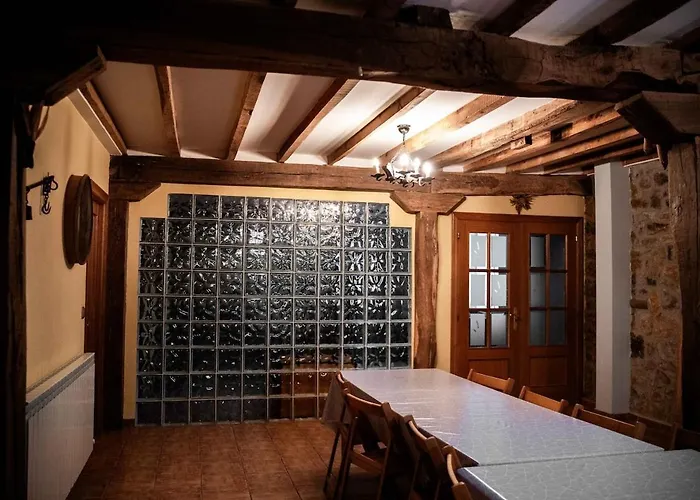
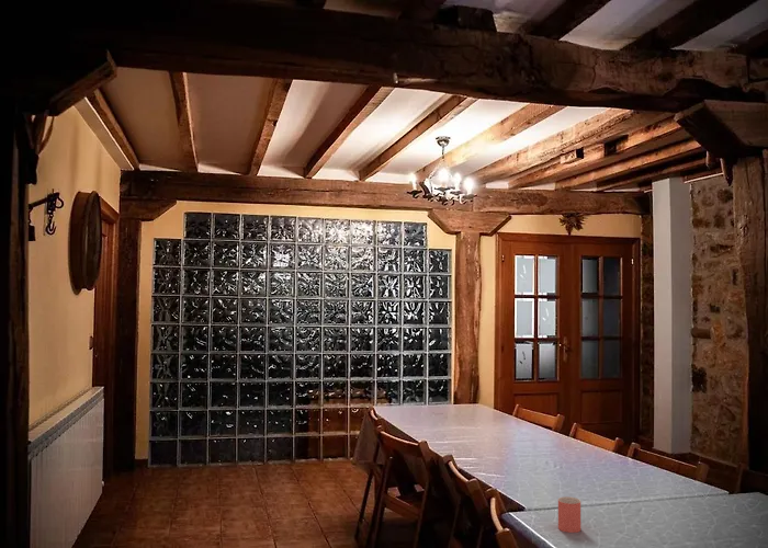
+ cup [557,495,581,534]
